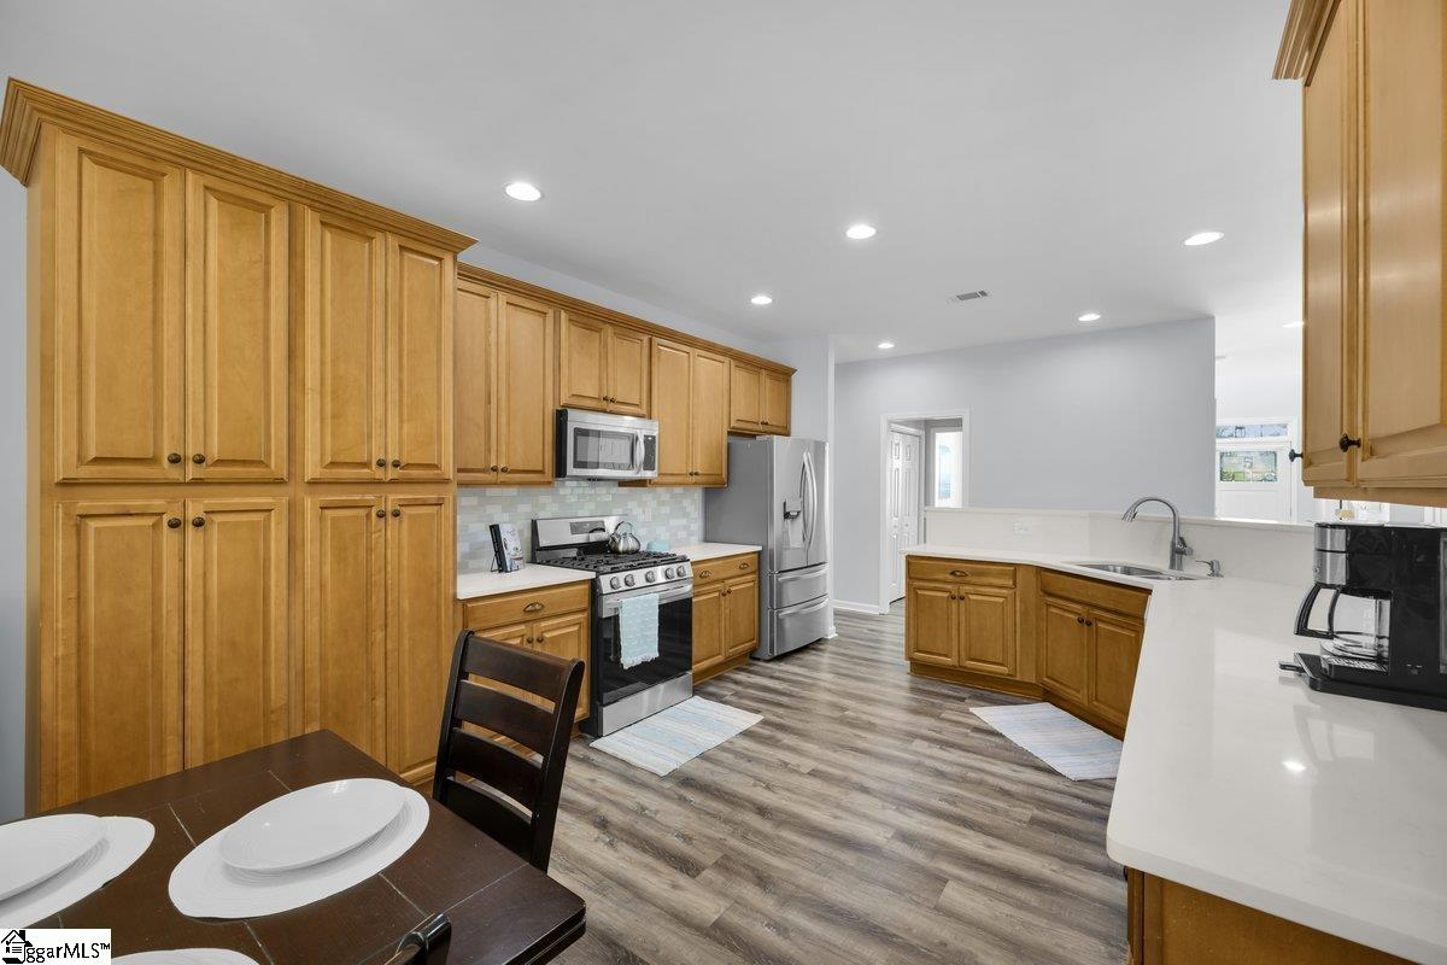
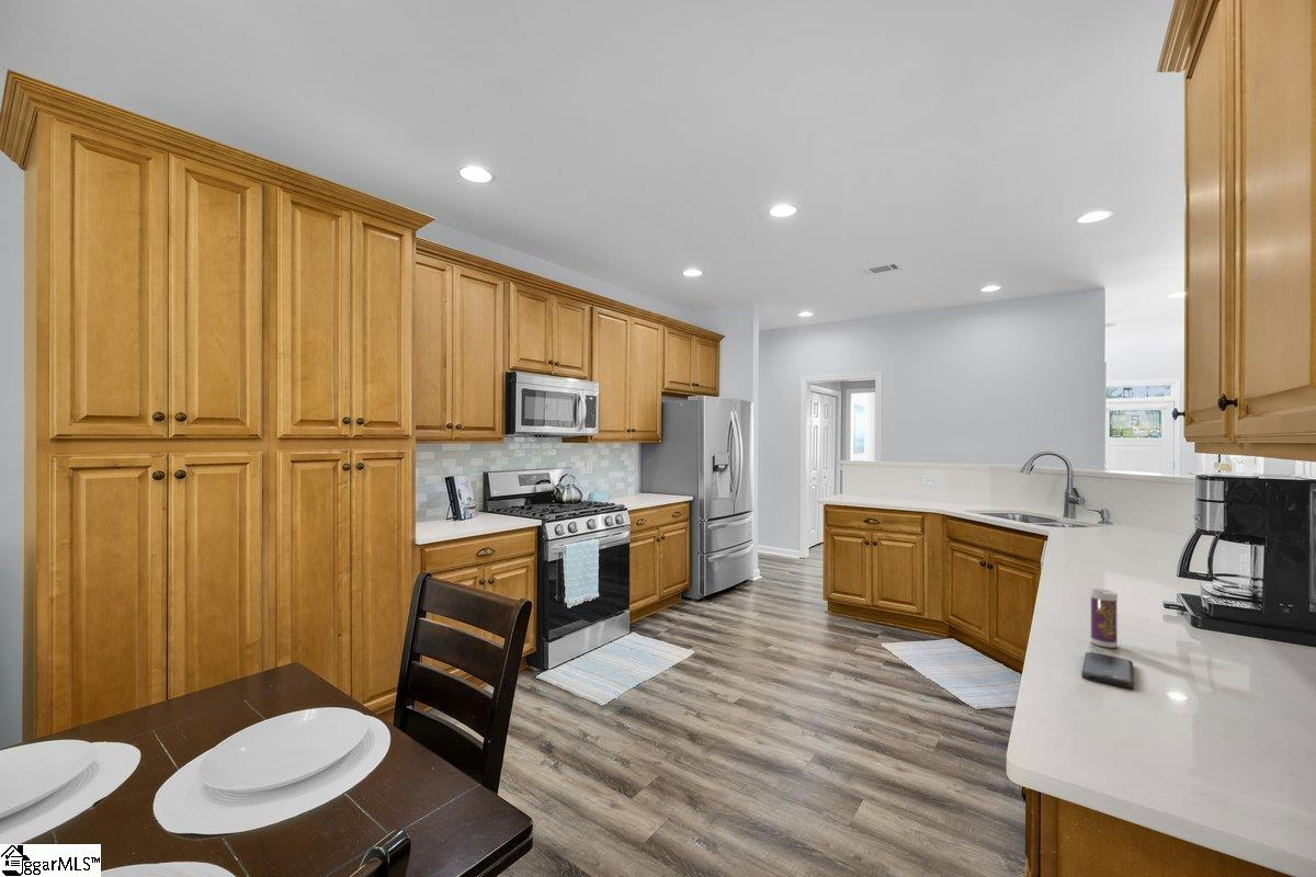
+ smartphone [1081,651,1135,690]
+ beverage can [1089,588,1119,649]
